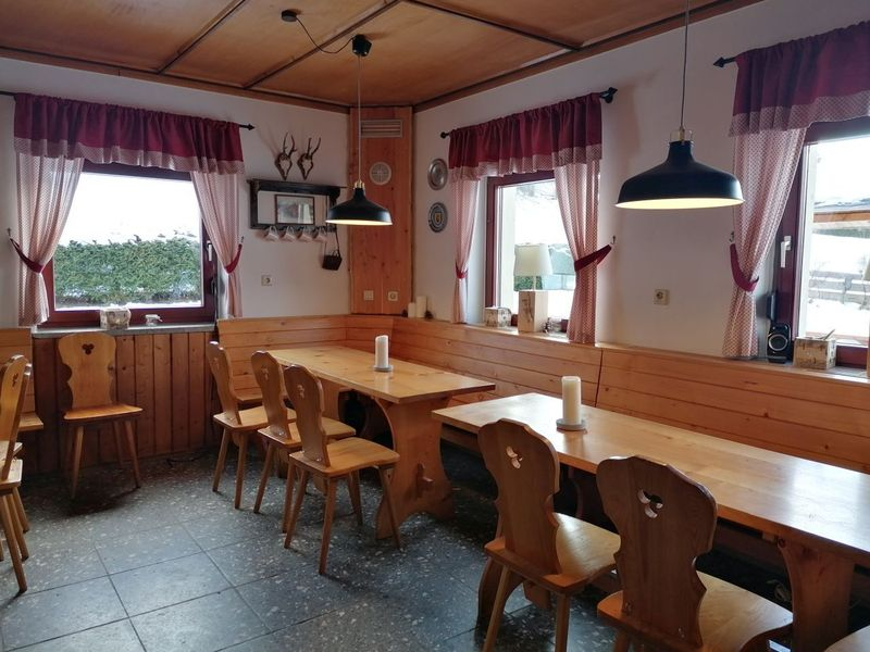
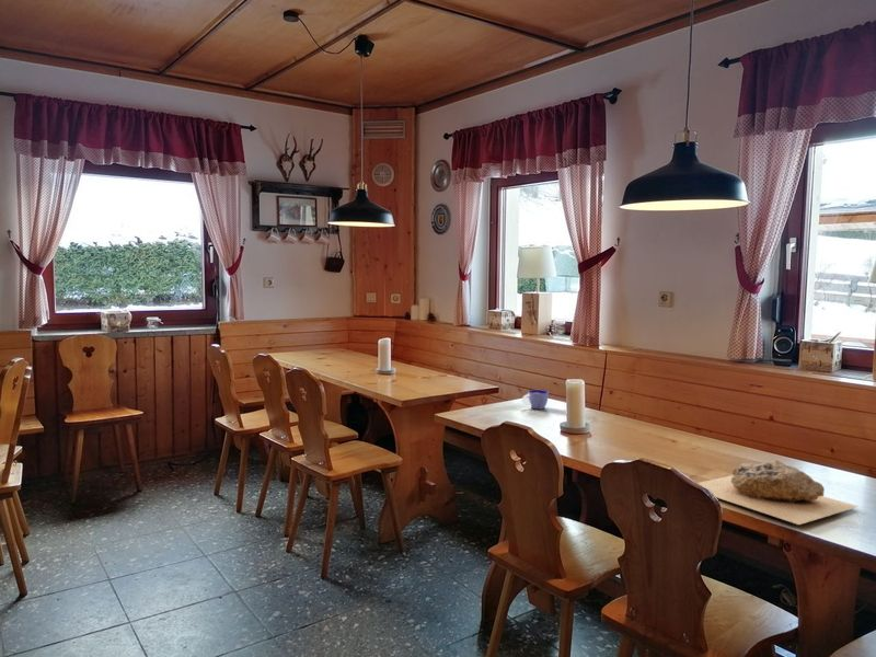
+ cup [521,389,550,411]
+ mineral sample [698,459,860,526]
